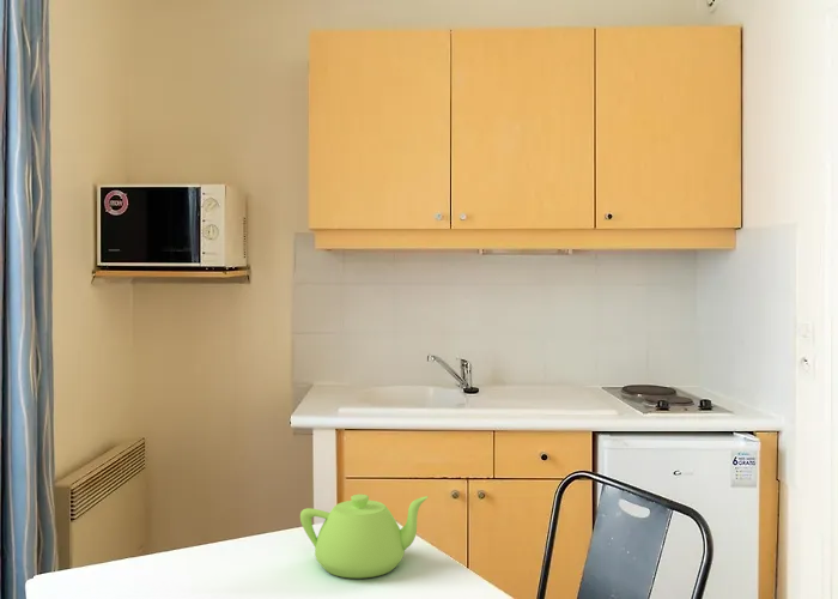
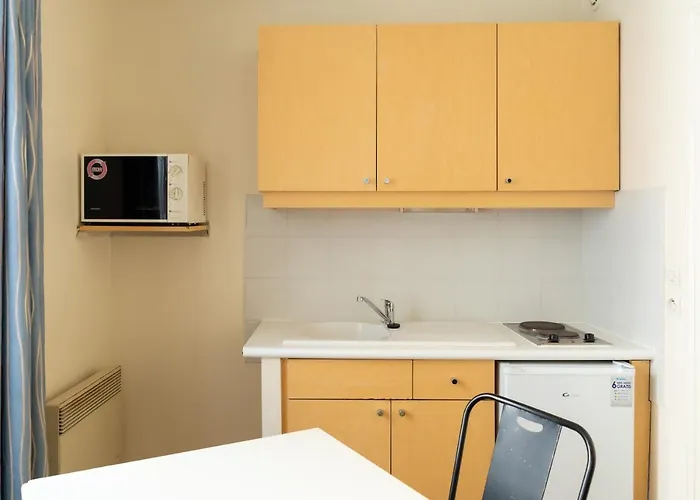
- teapot [299,494,430,580]
